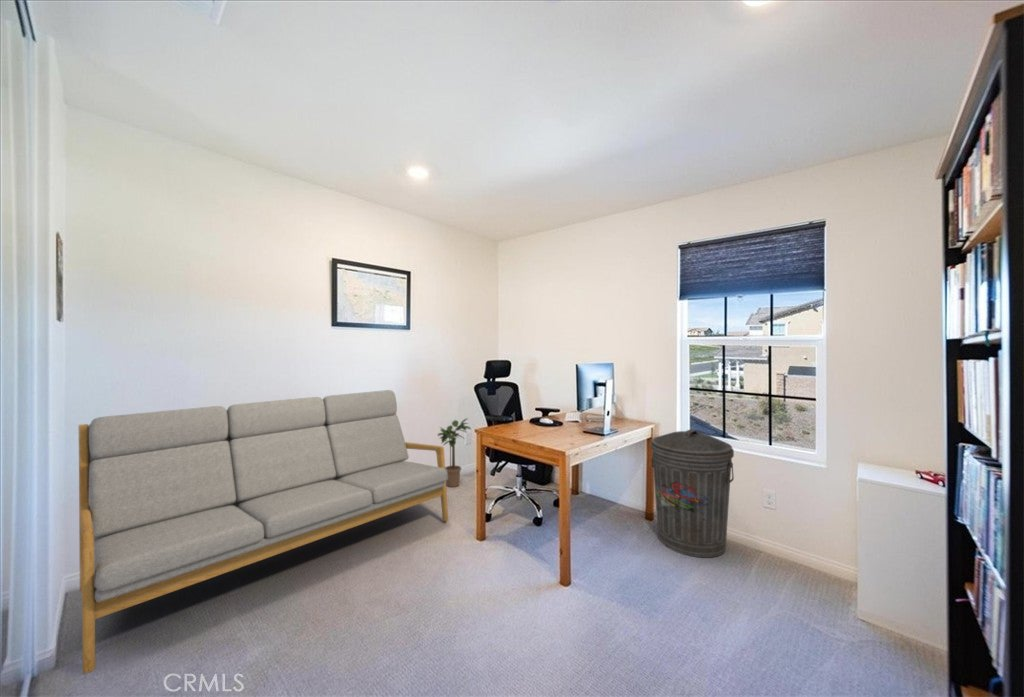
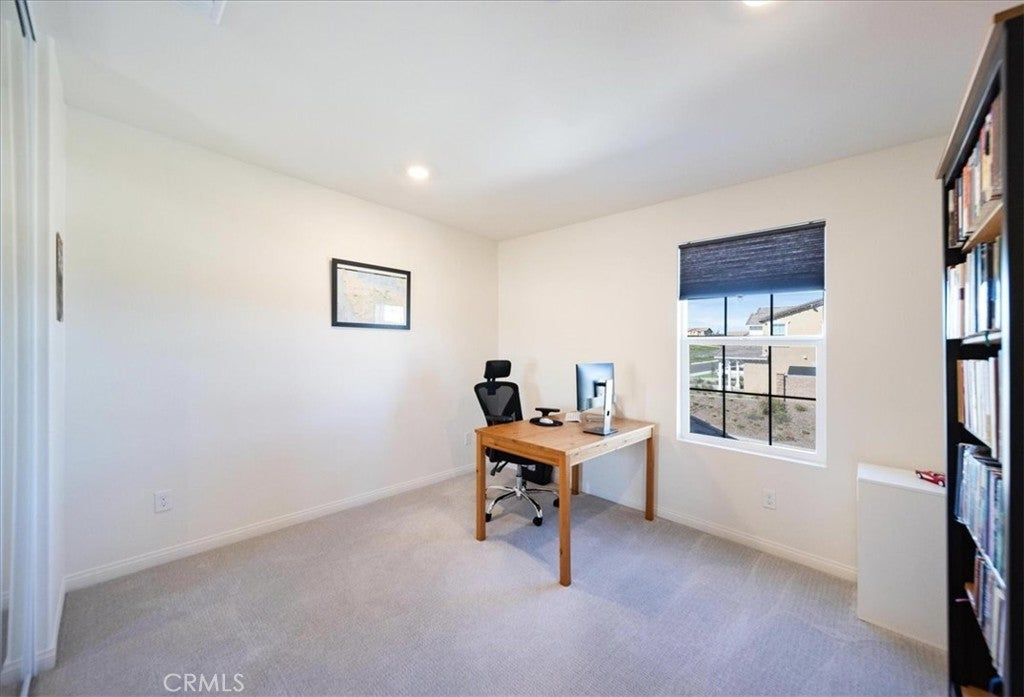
- potted plant [437,417,472,488]
- sofa [78,389,449,675]
- trash can [650,428,735,559]
